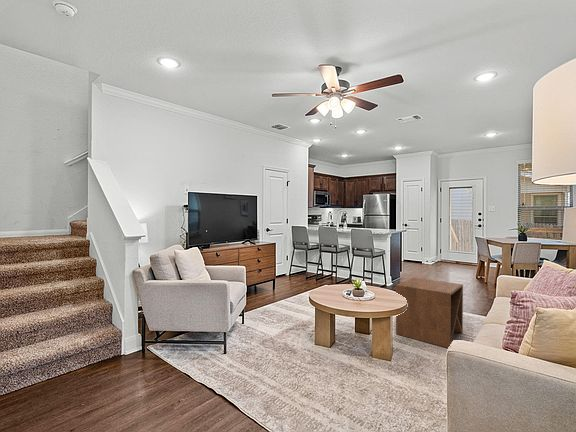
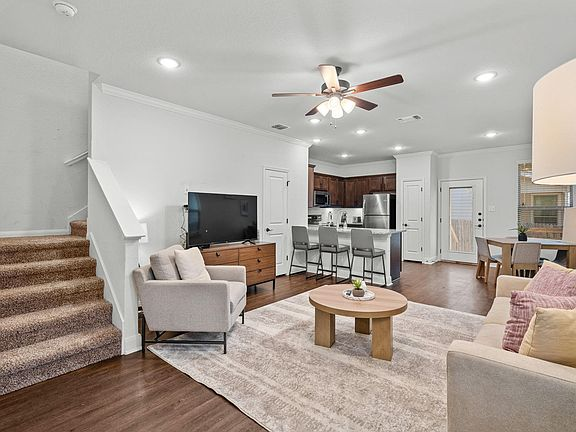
- side table [395,277,464,349]
